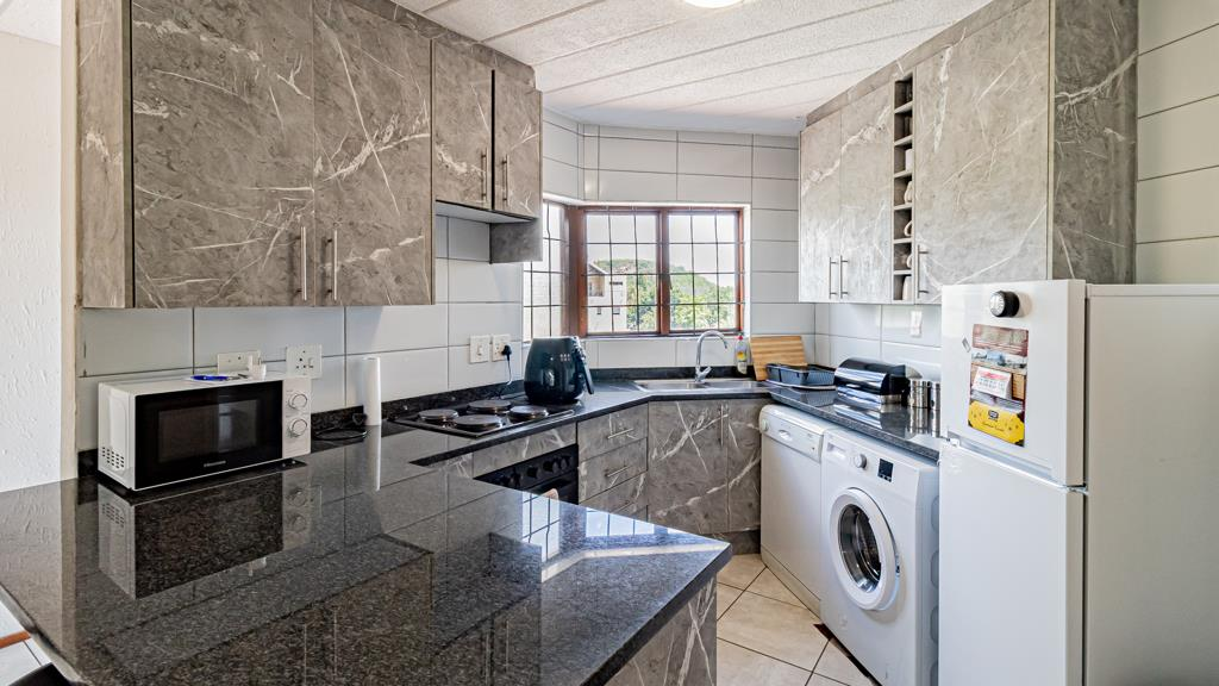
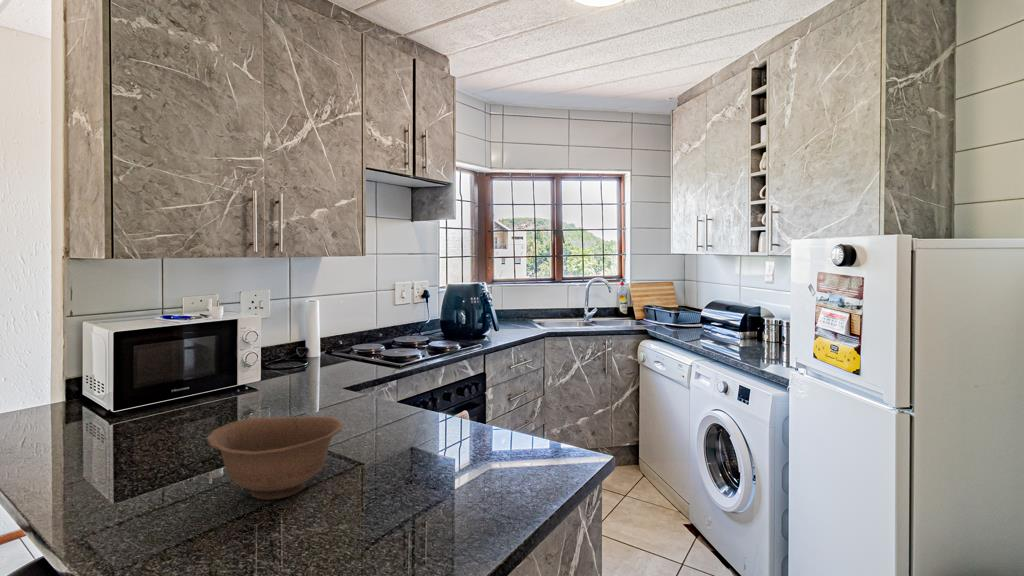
+ bowl [206,415,344,501]
